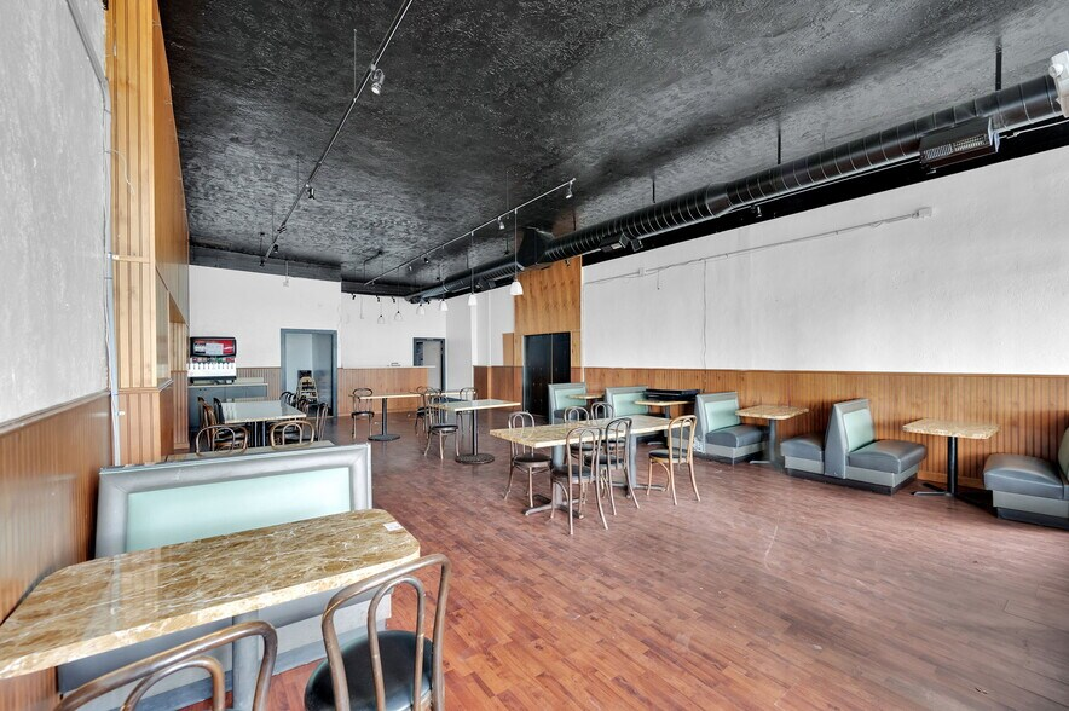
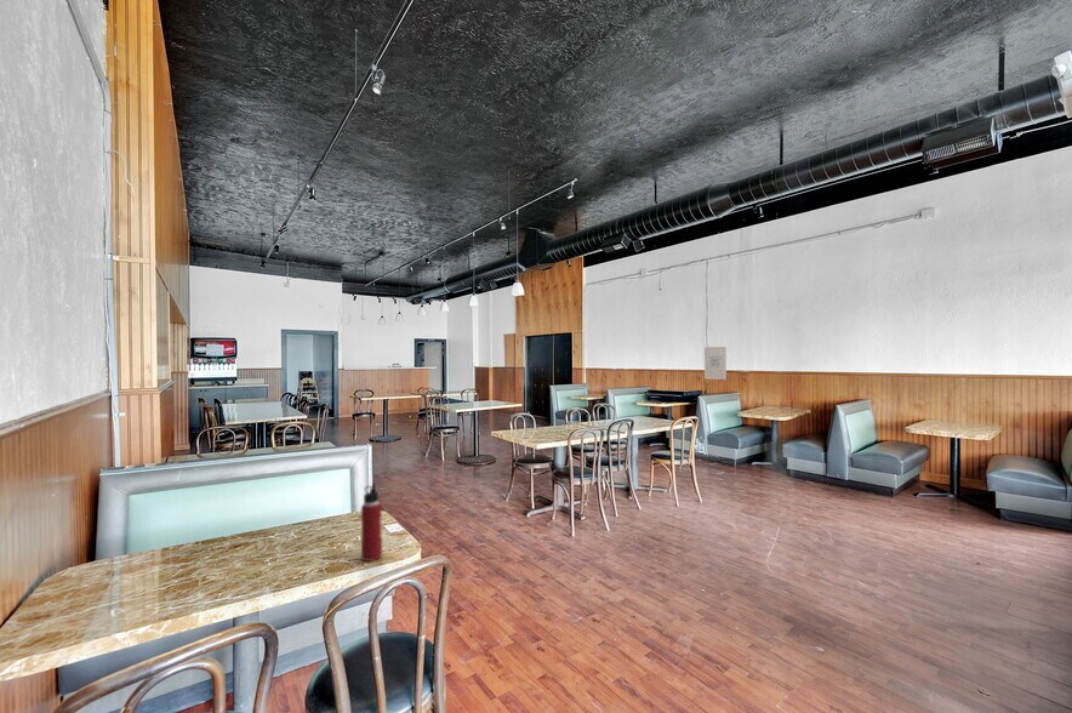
+ wall art [703,346,728,381]
+ water bottle [360,483,383,563]
